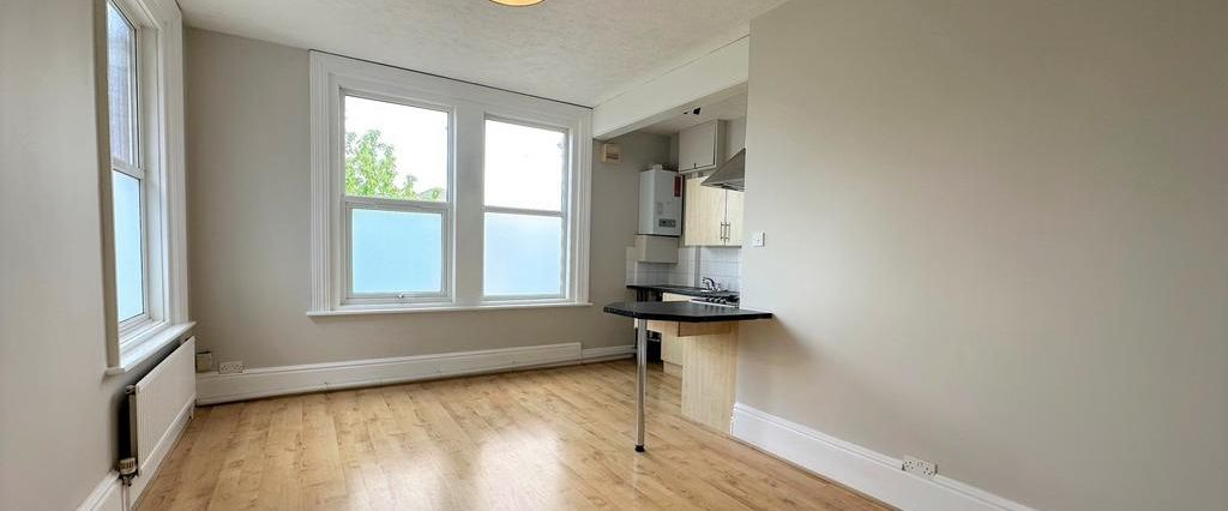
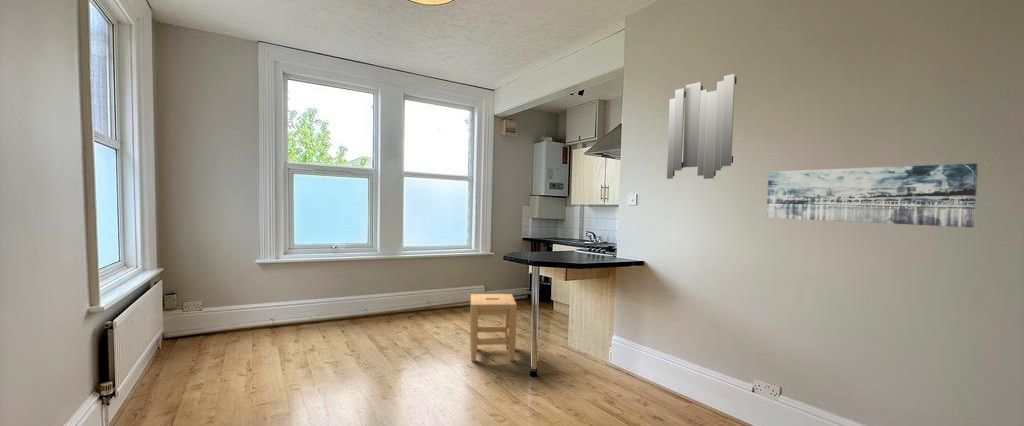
+ wall art [766,163,979,228]
+ home mirror [666,73,738,180]
+ stool [469,293,518,363]
